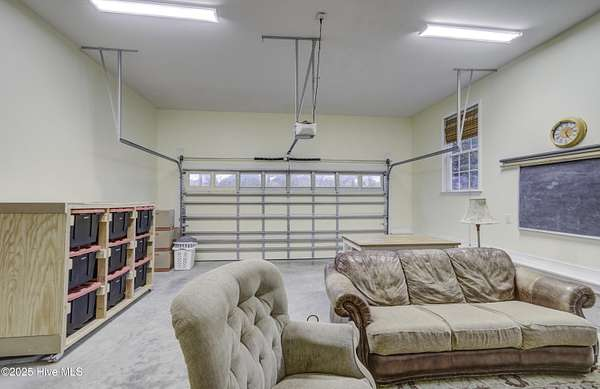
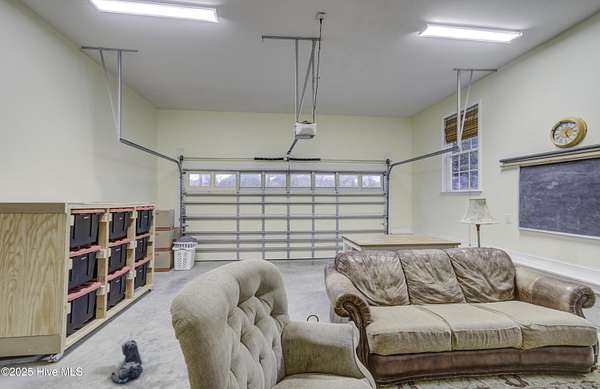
+ plush toy [111,339,144,385]
